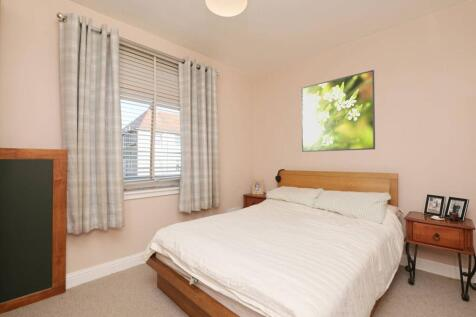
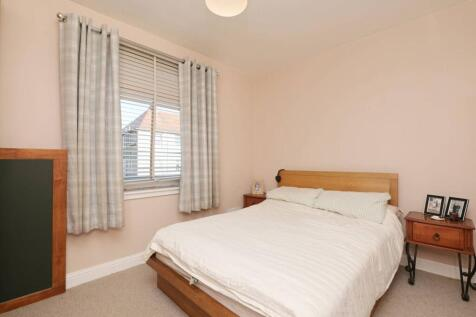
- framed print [300,69,376,153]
